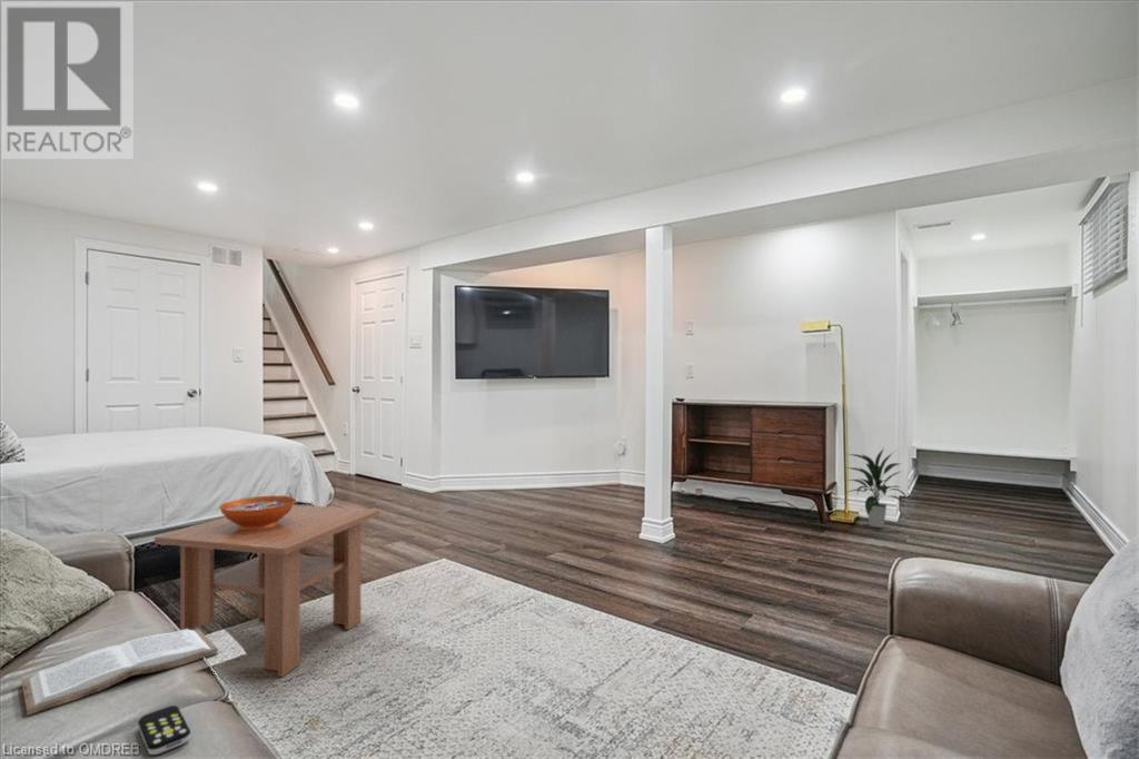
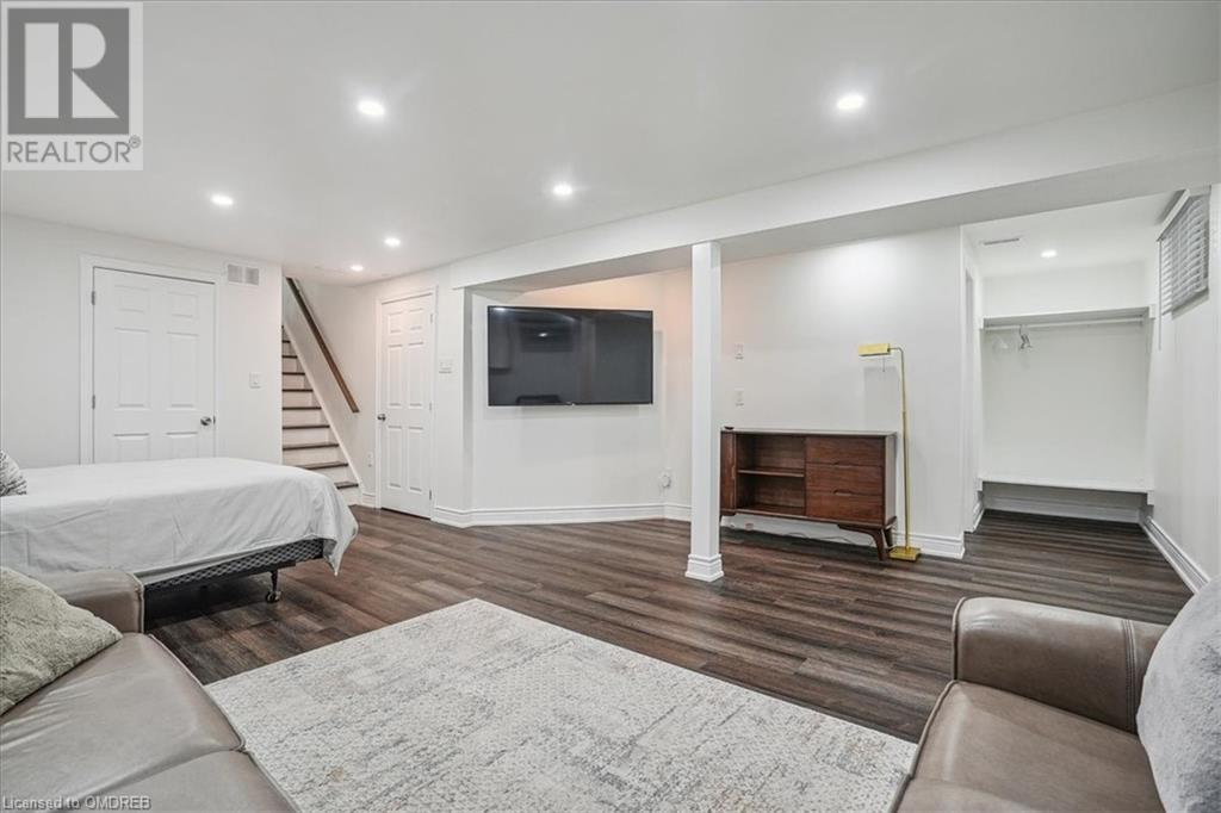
- coffee table [153,503,380,678]
- decorative bowl [218,494,297,530]
- remote control [137,704,191,756]
- indoor plant [844,446,910,529]
- book [21,628,219,717]
